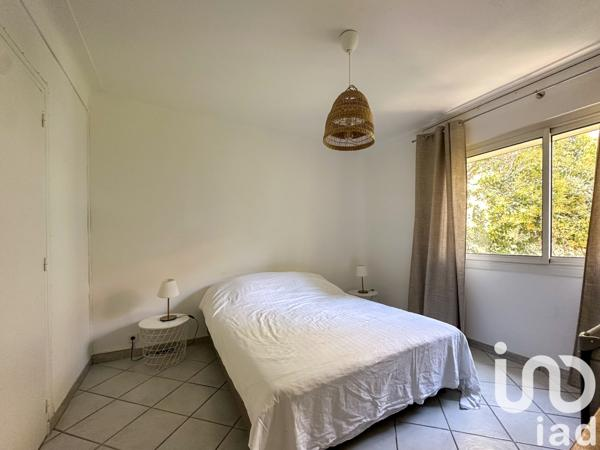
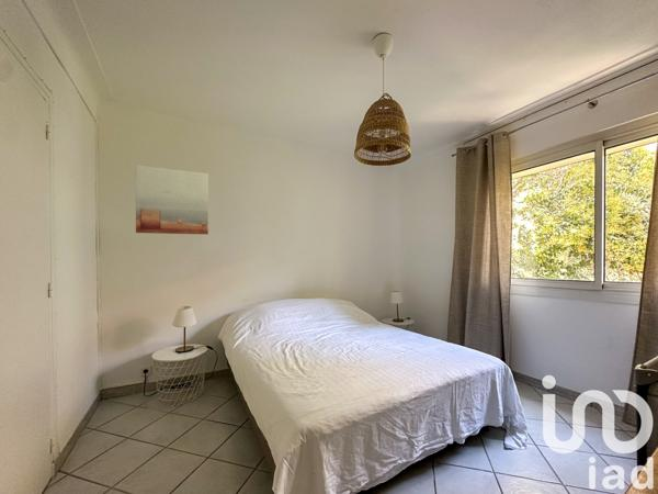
+ wall art [135,165,209,235]
